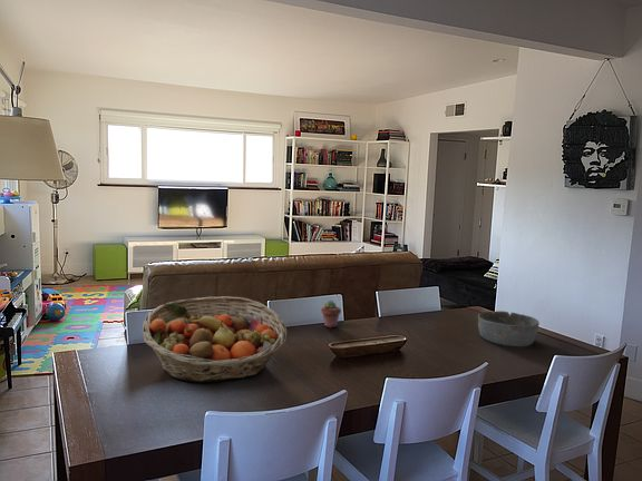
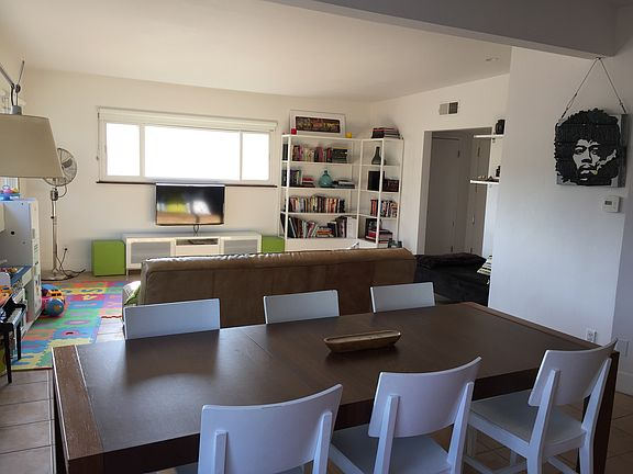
- potted succulent [320,300,342,328]
- fruit basket [142,295,288,383]
- bowl [477,311,541,347]
